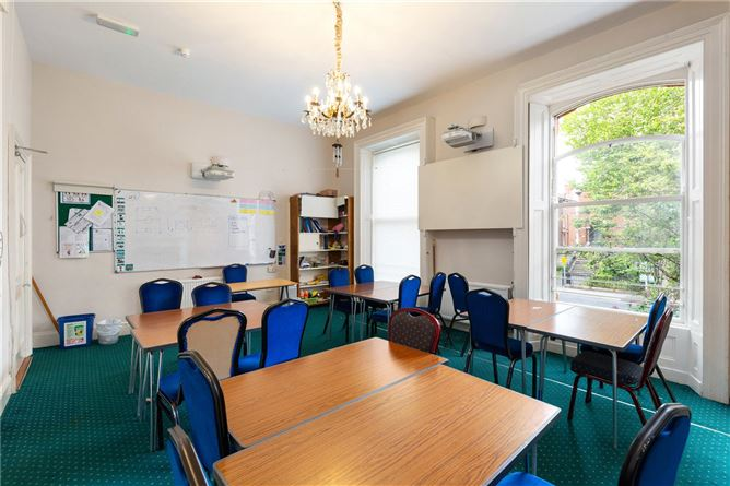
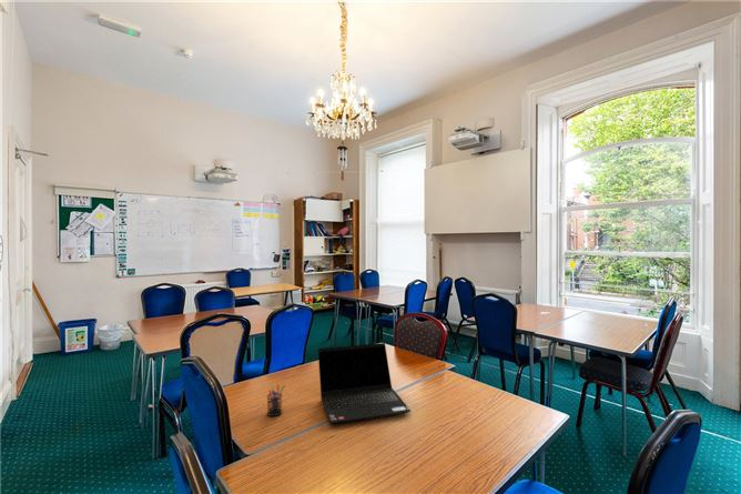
+ pen holder [266,382,286,417]
+ laptop computer [317,342,412,424]
